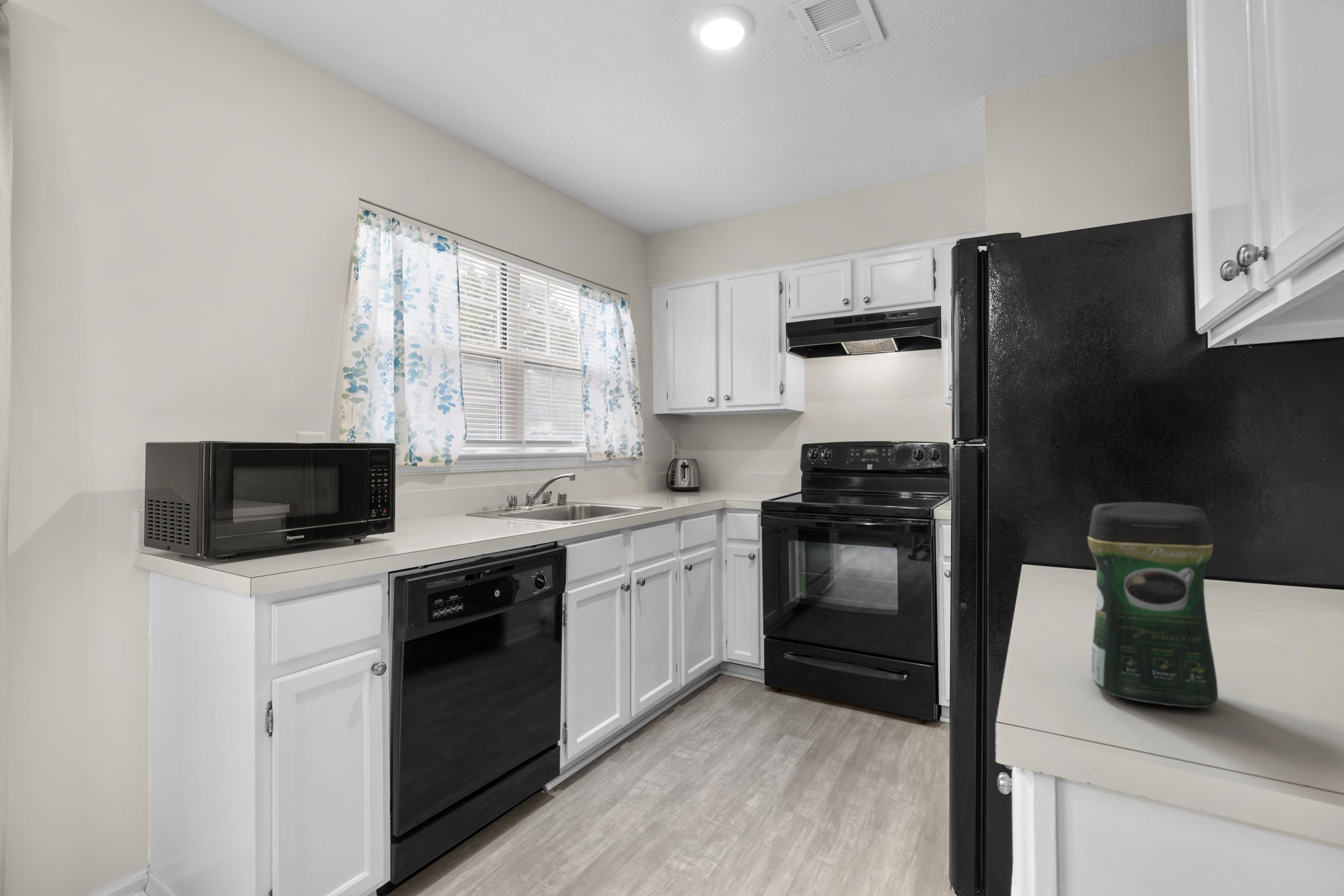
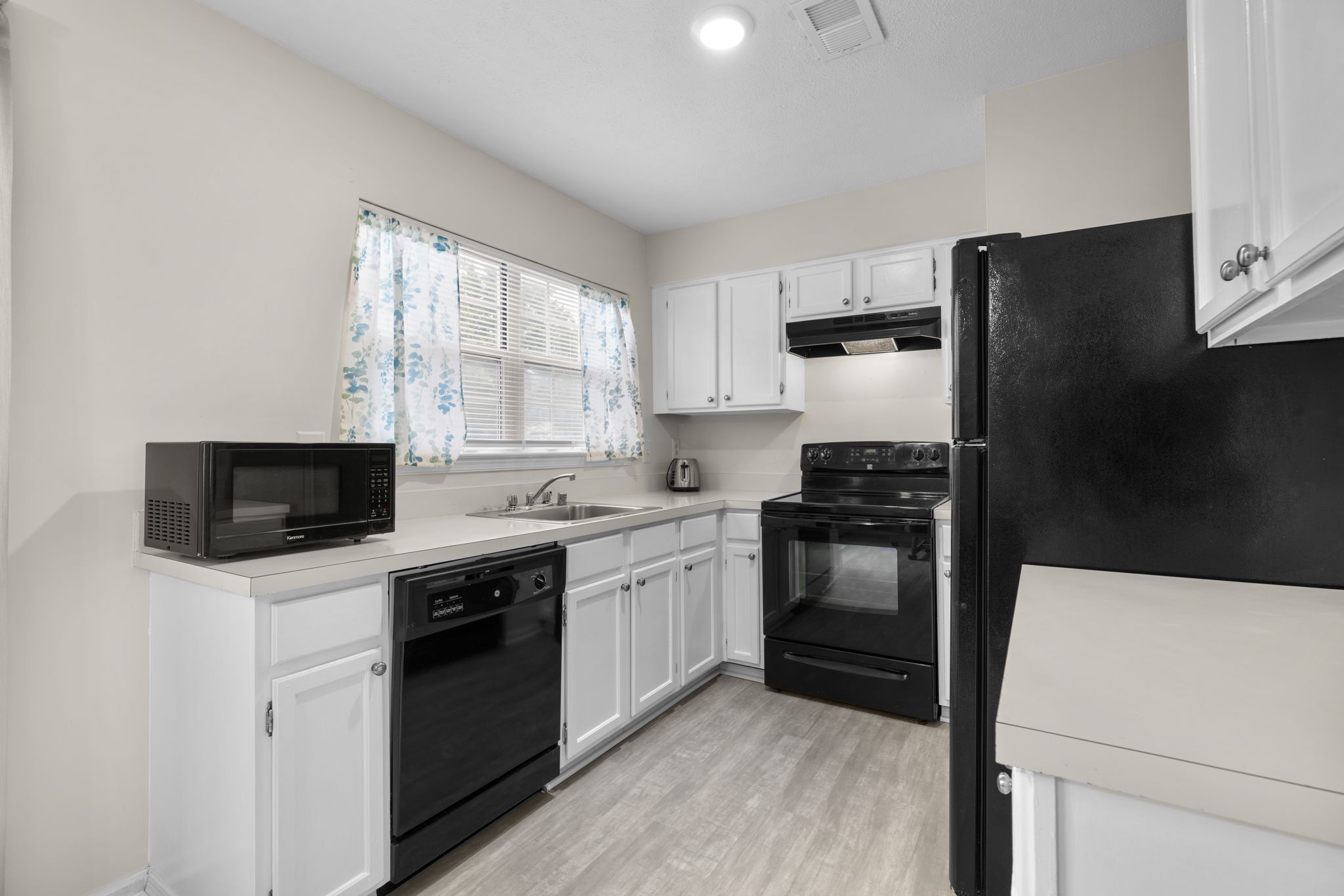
- coffee jar [1087,502,1219,708]
